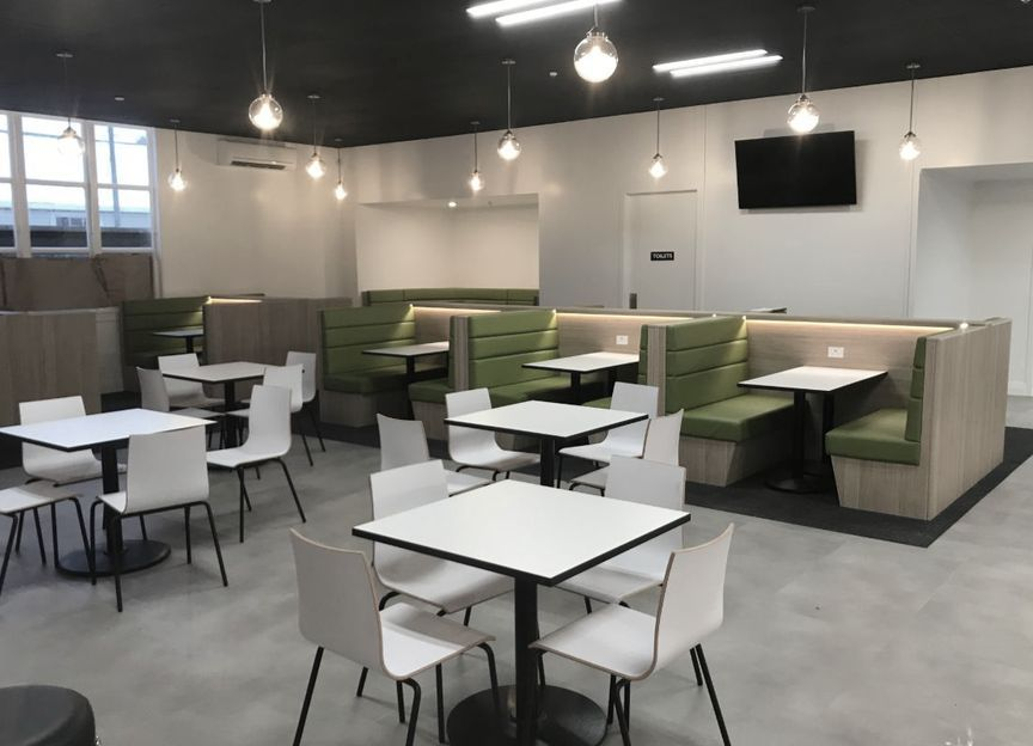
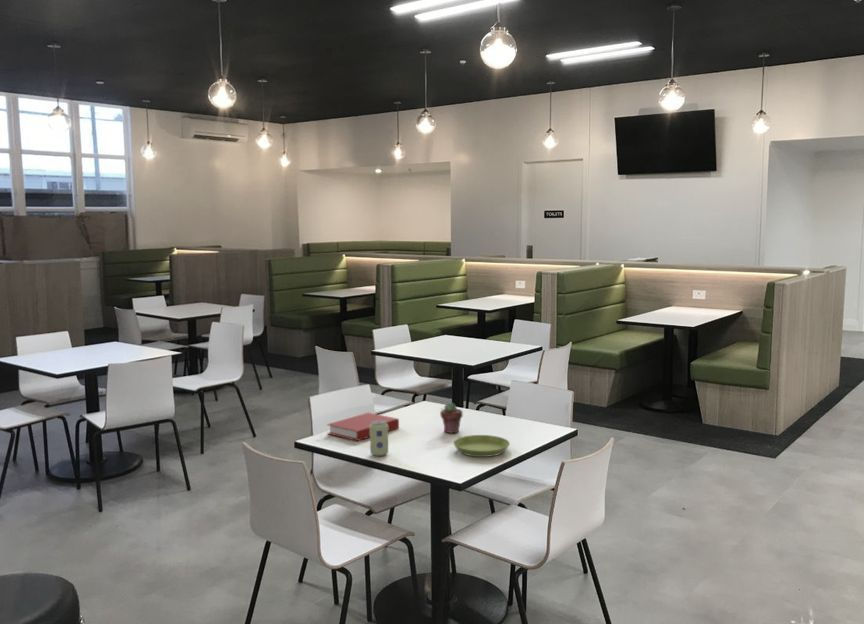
+ beverage can [369,420,389,457]
+ book [326,412,400,442]
+ potted succulent [439,401,464,434]
+ saucer [452,434,511,458]
